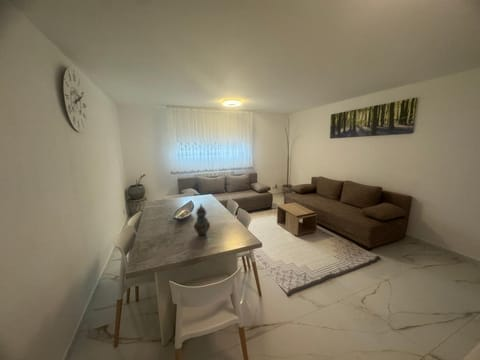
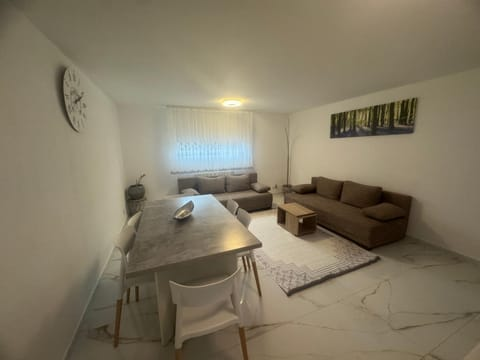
- teapot [193,203,211,237]
